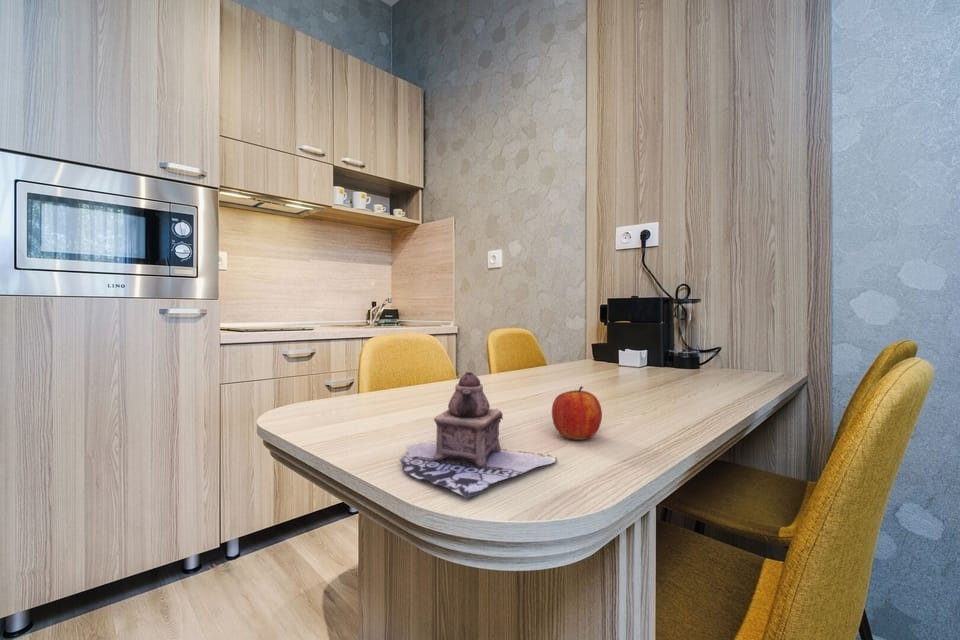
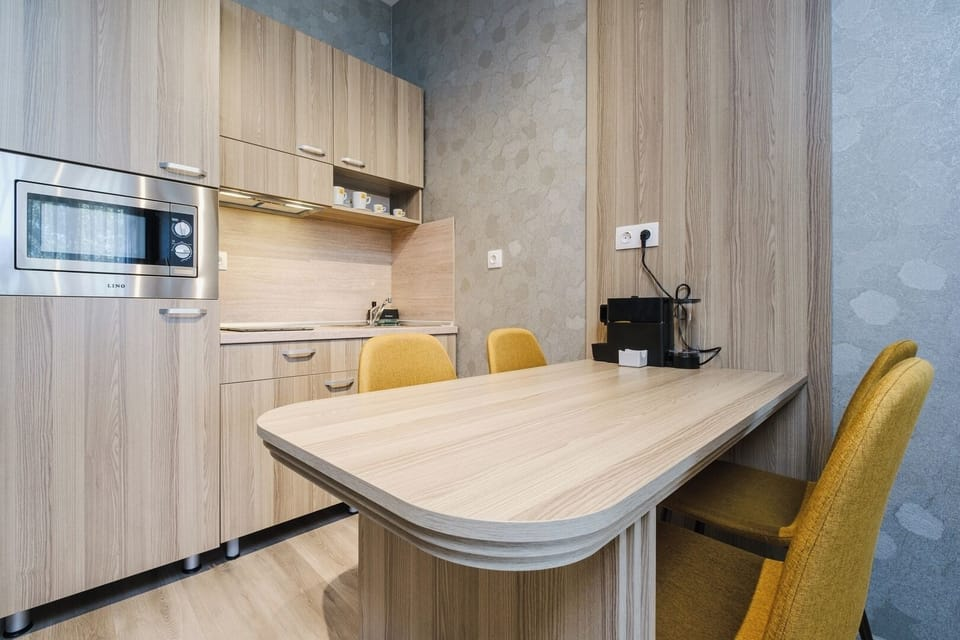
- fruit [551,385,603,441]
- teapot [398,371,558,499]
